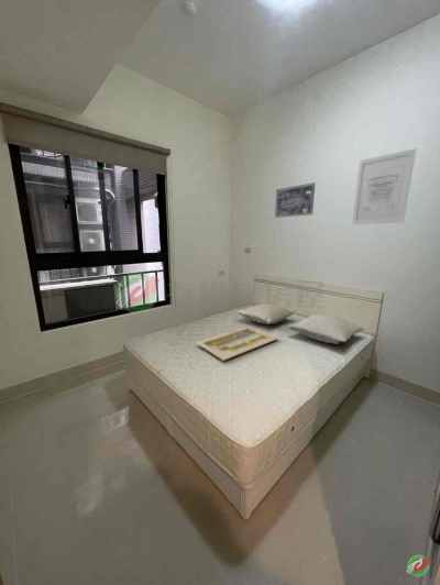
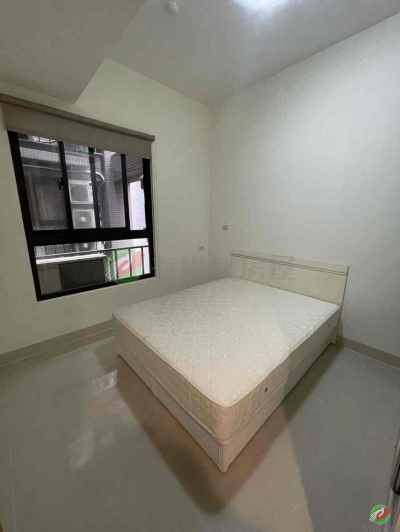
- pillow [235,302,296,325]
- serving tray [195,328,279,362]
- wall art [274,181,316,219]
- pillow [286,313,365,345]
- wall art [351,147,417,225]
